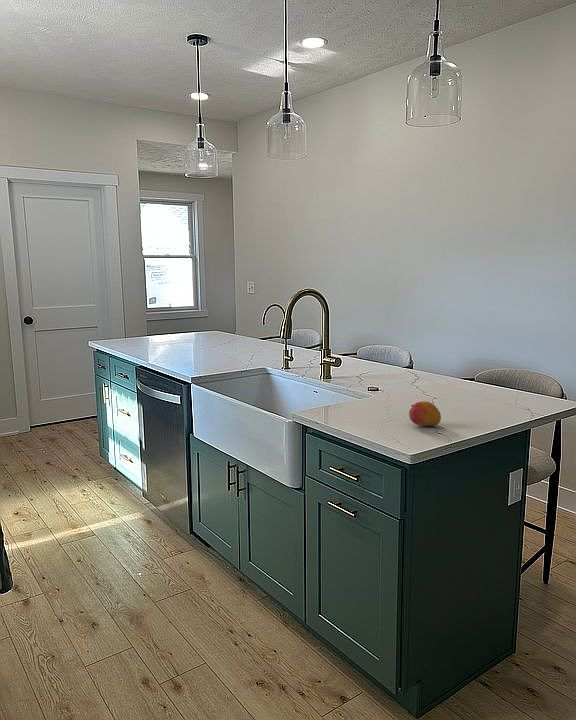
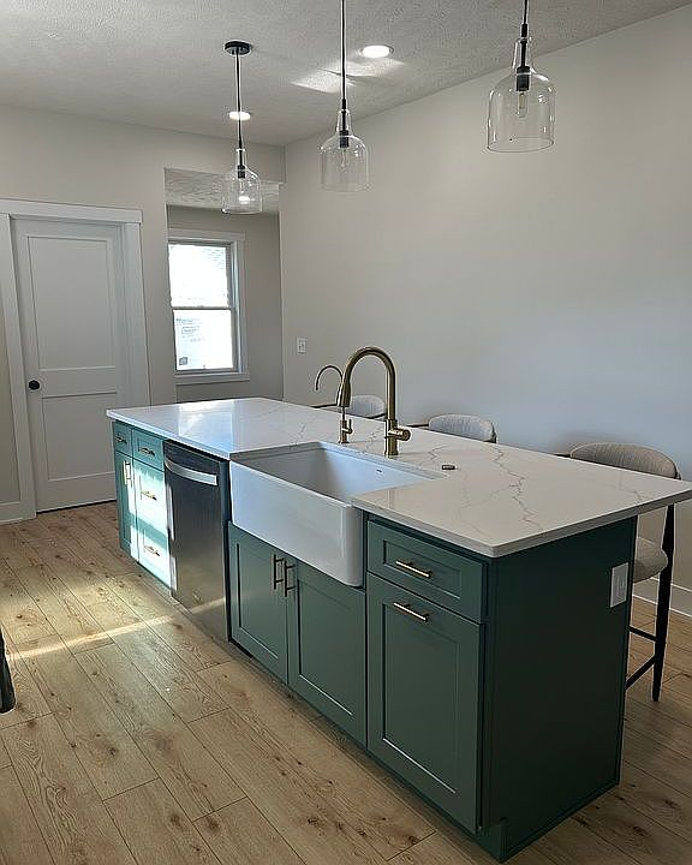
- fruit [408,400,442,427]
